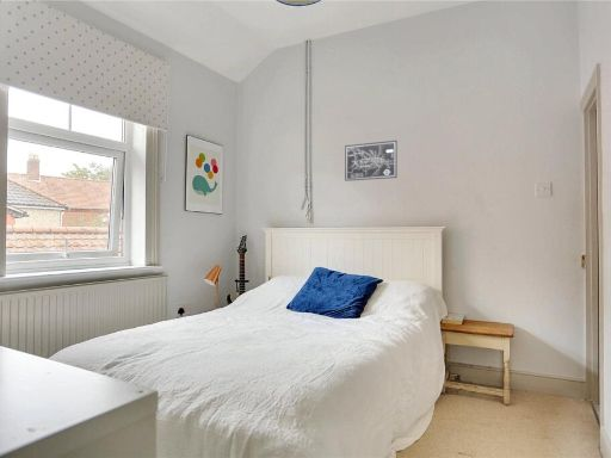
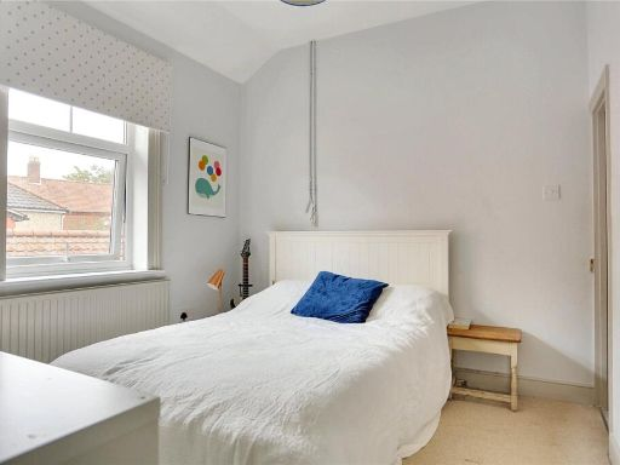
- wall art [344,140,399,182]
